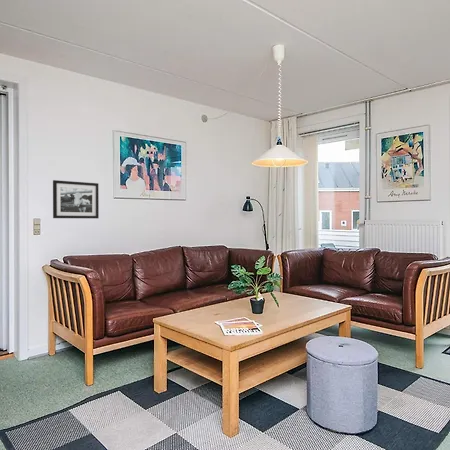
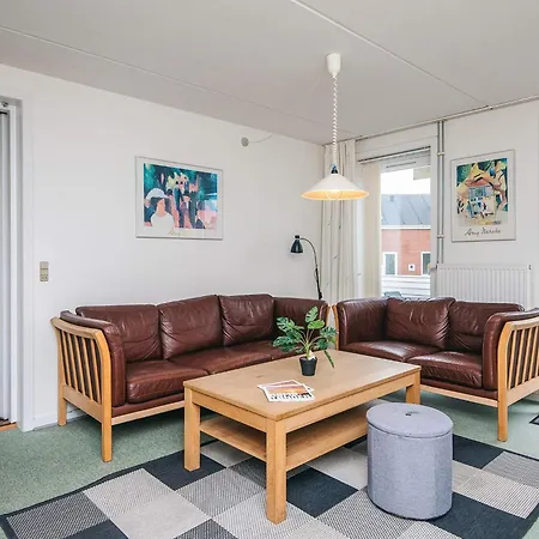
- picture frame [52,179,100,219]
